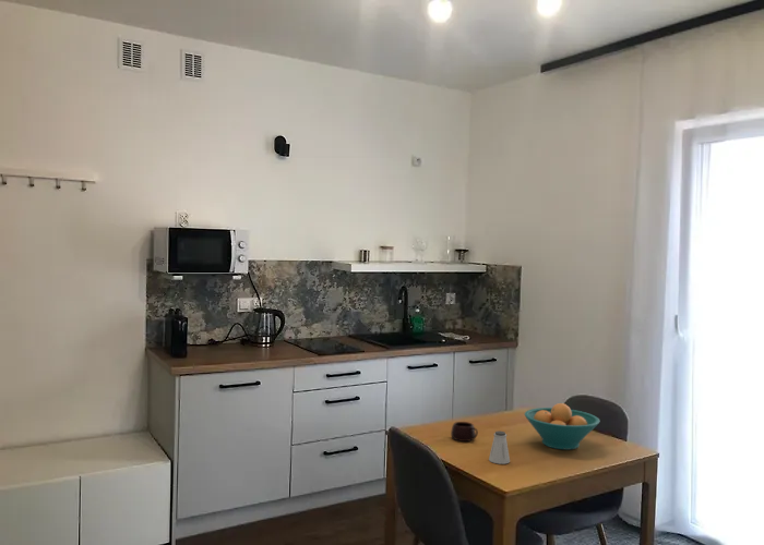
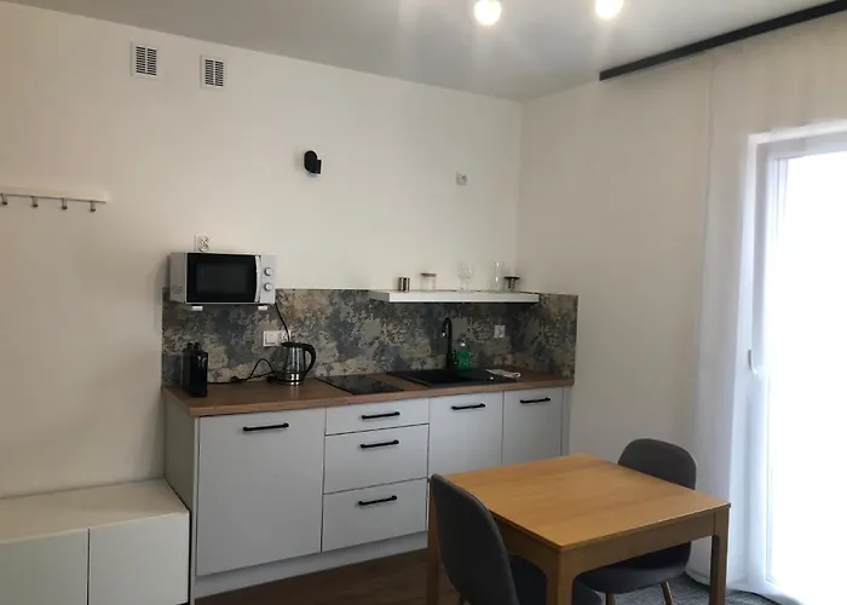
- mug [450,421,479,443]
- fruit bowl [524,402,600,451]
- saltshaker [488,429,511,465]
